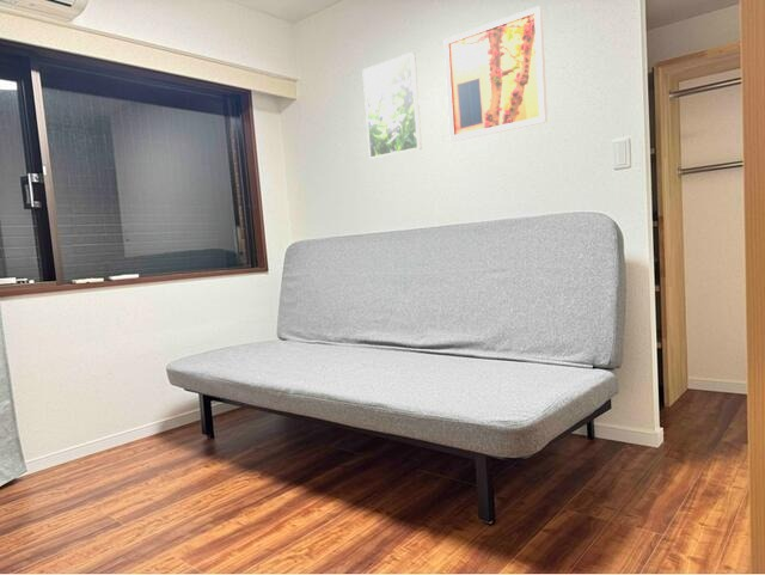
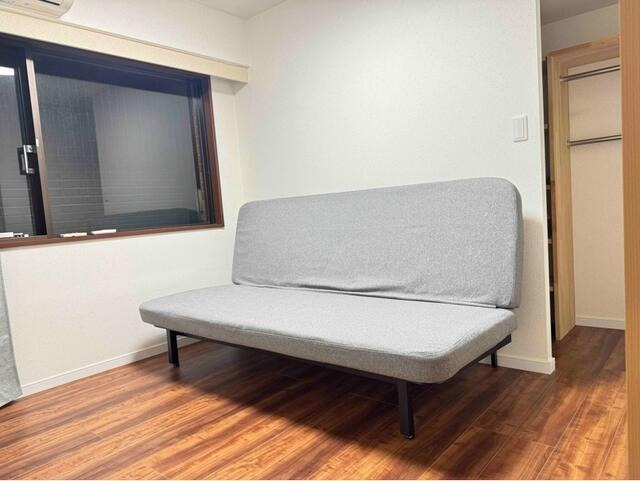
- wall art [442,5,549,142]
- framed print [361,51,423,160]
